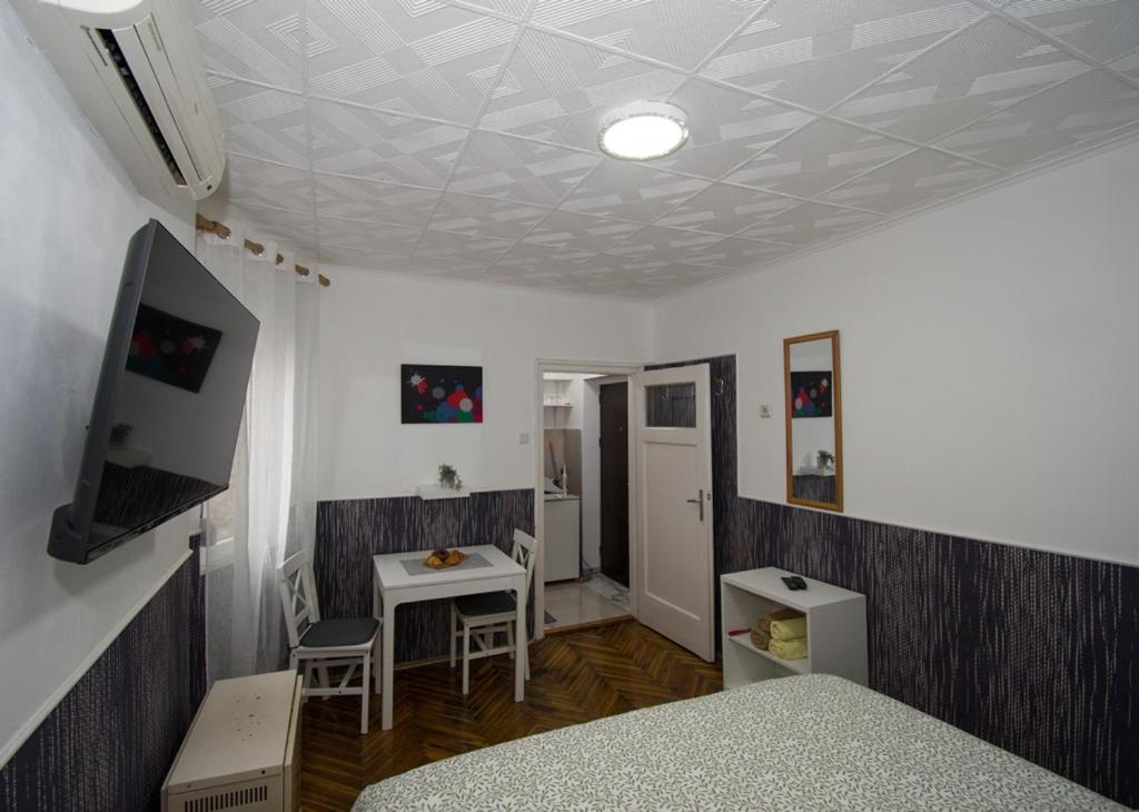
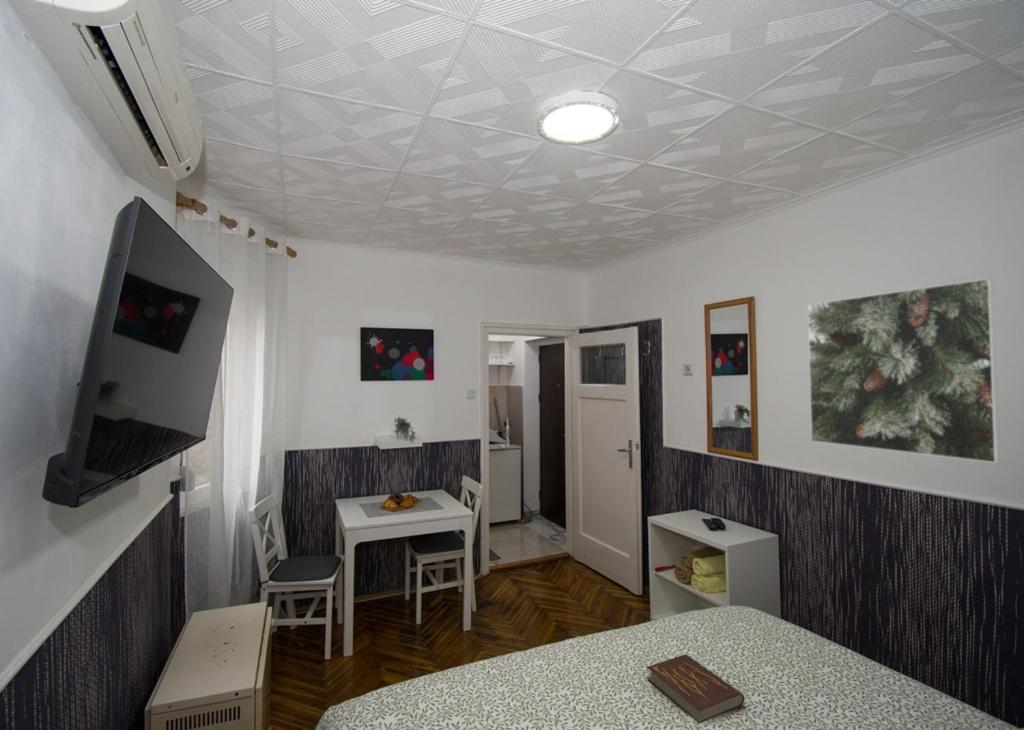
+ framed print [807,277,1000,464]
+ book [646,654,745,724]
